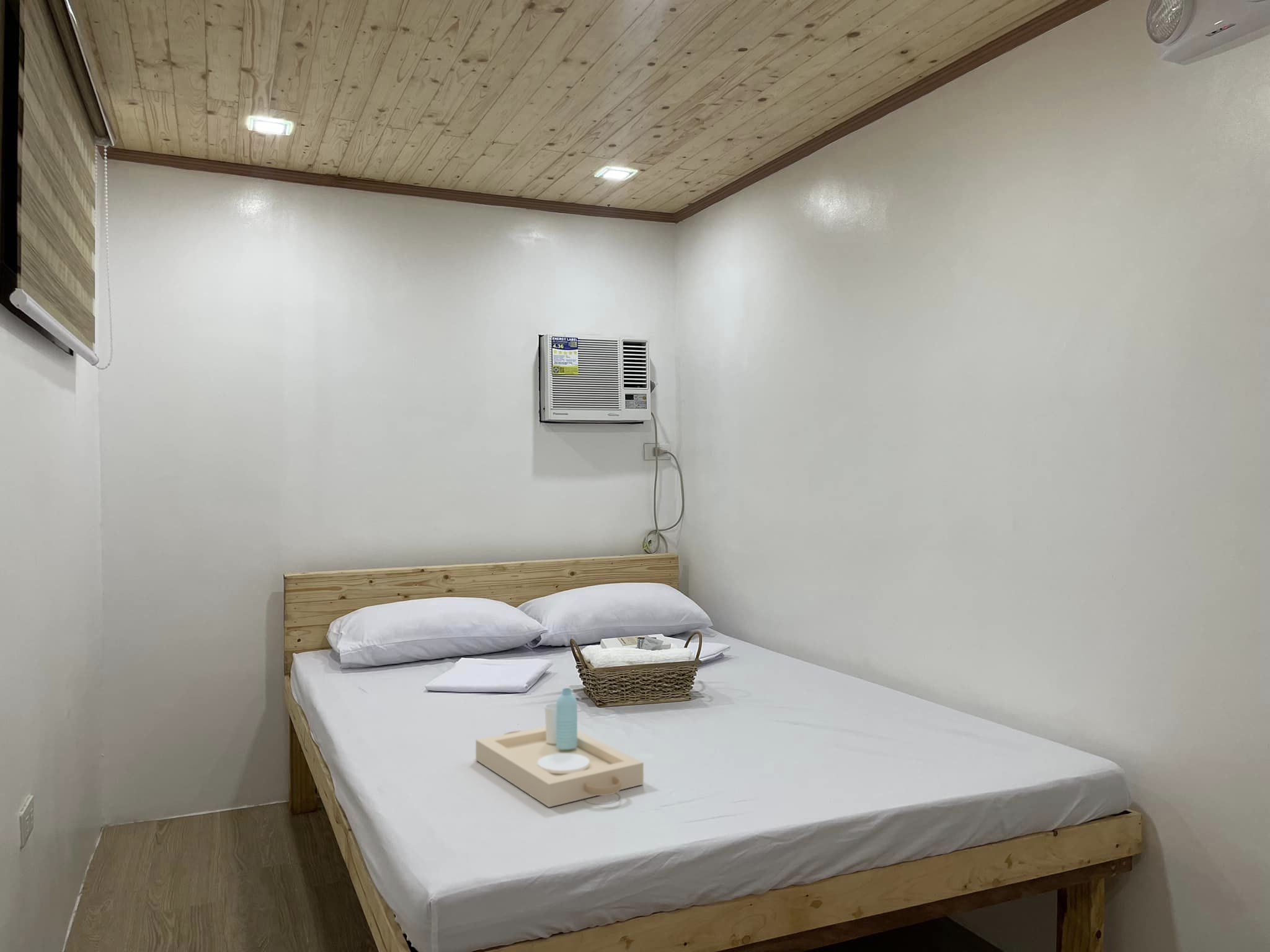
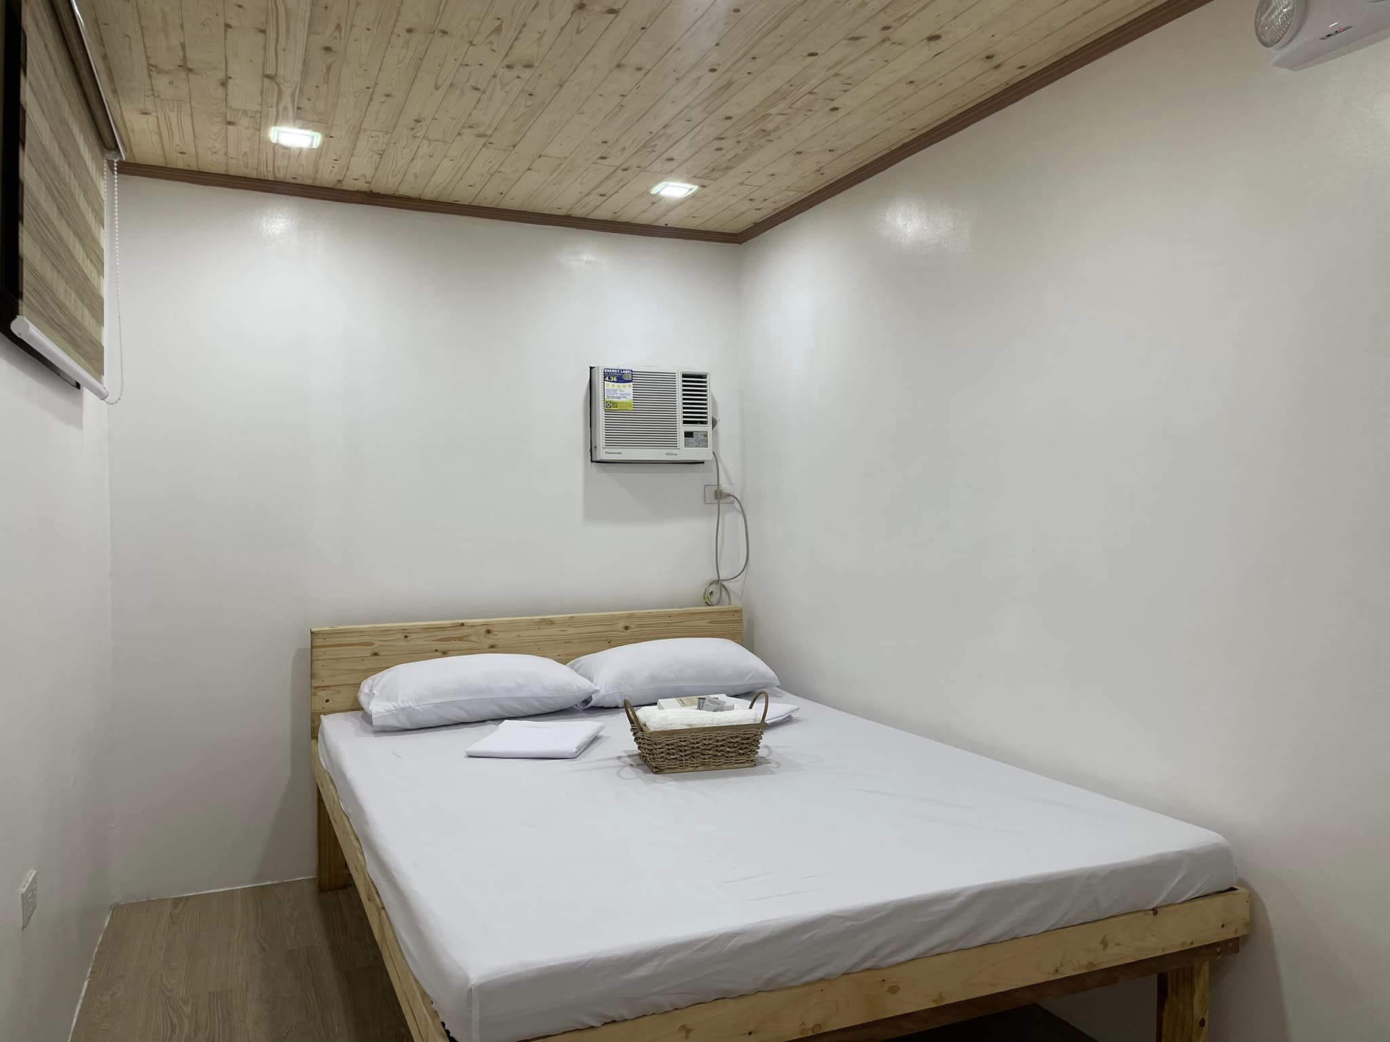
- serving tray [475,687,644,808]
